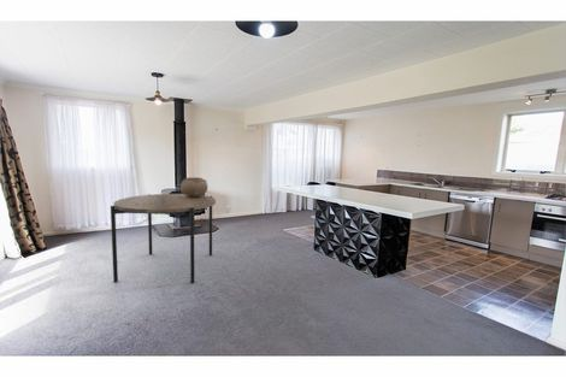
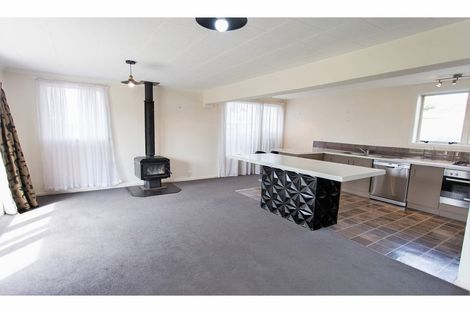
- ceramic pot [179,176,208,198]
- dining table [110,193,217,284]
